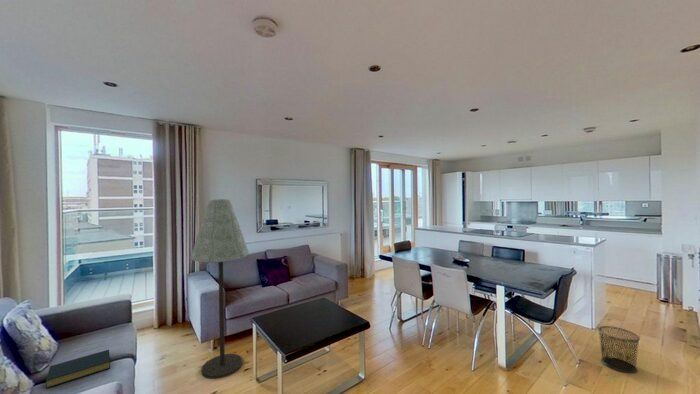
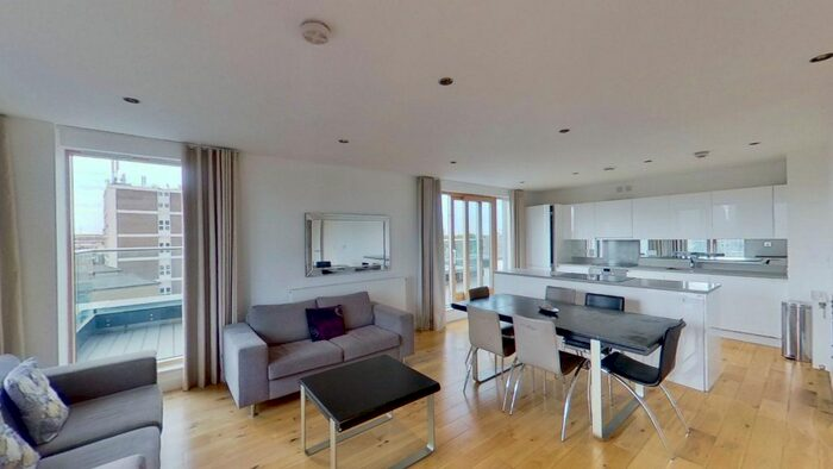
- hardback book [45,349,111,389]
- trash can [597,325,641,374]
- floor lamp [189,198,250,380]
